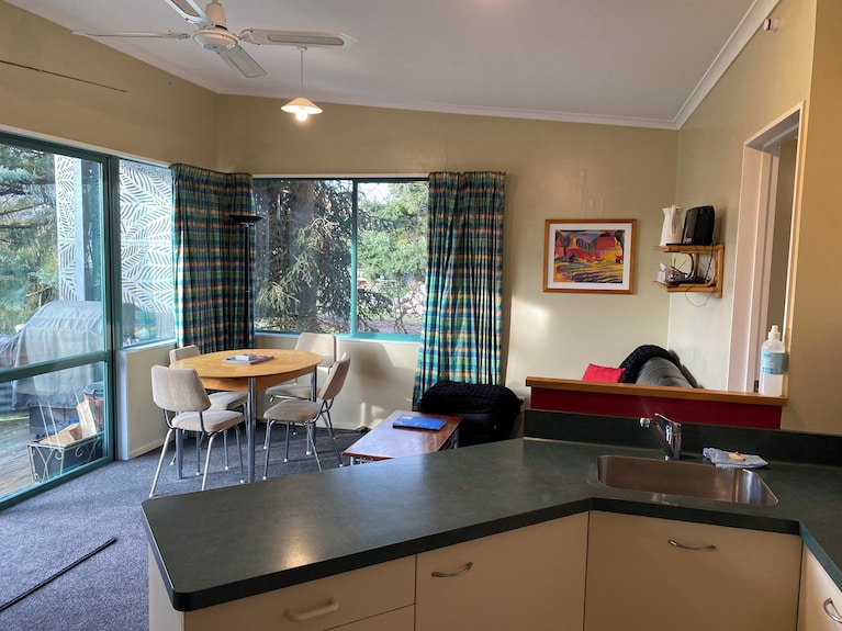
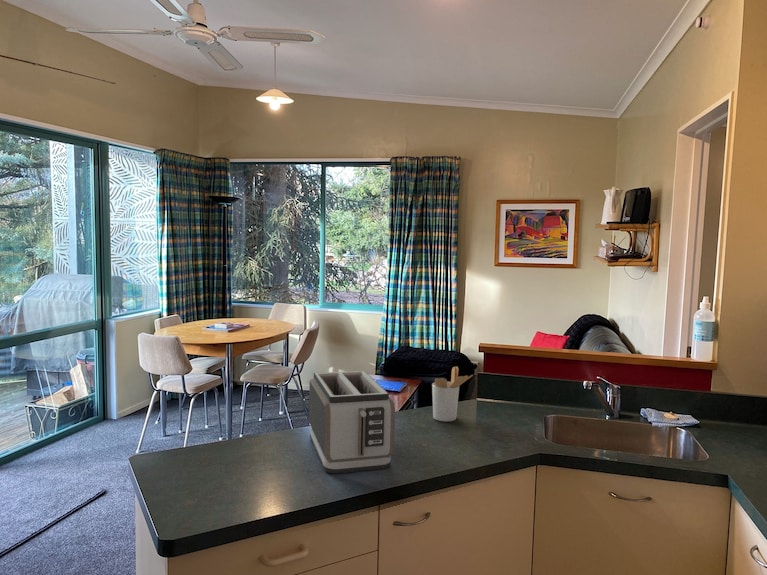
+ toaster [308,370,396,474]
+ utensil holder [431,365,474,422]
